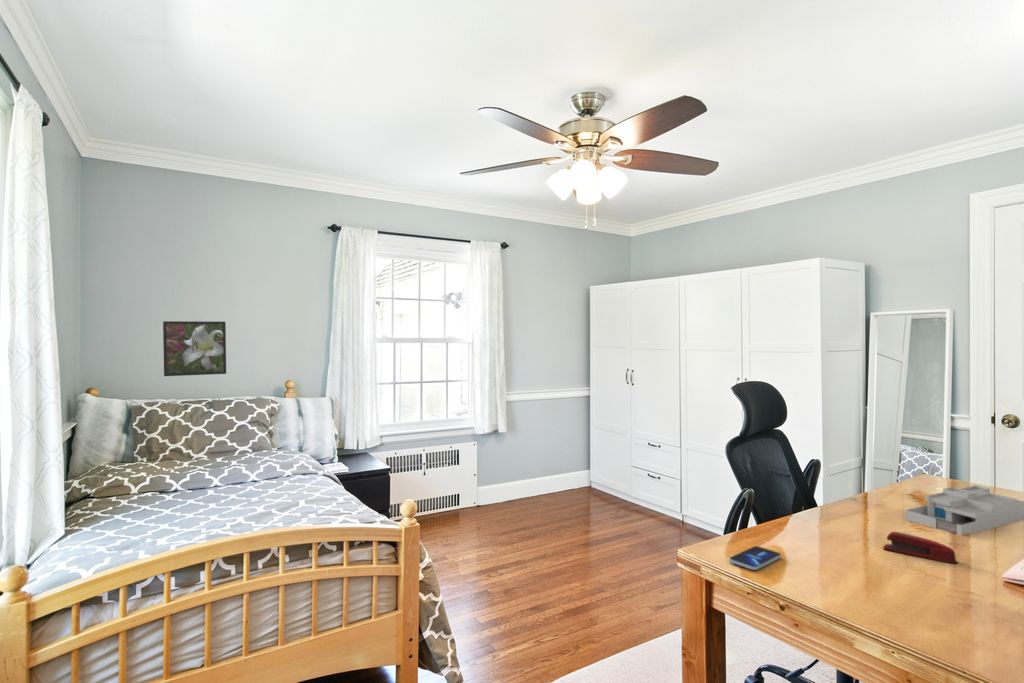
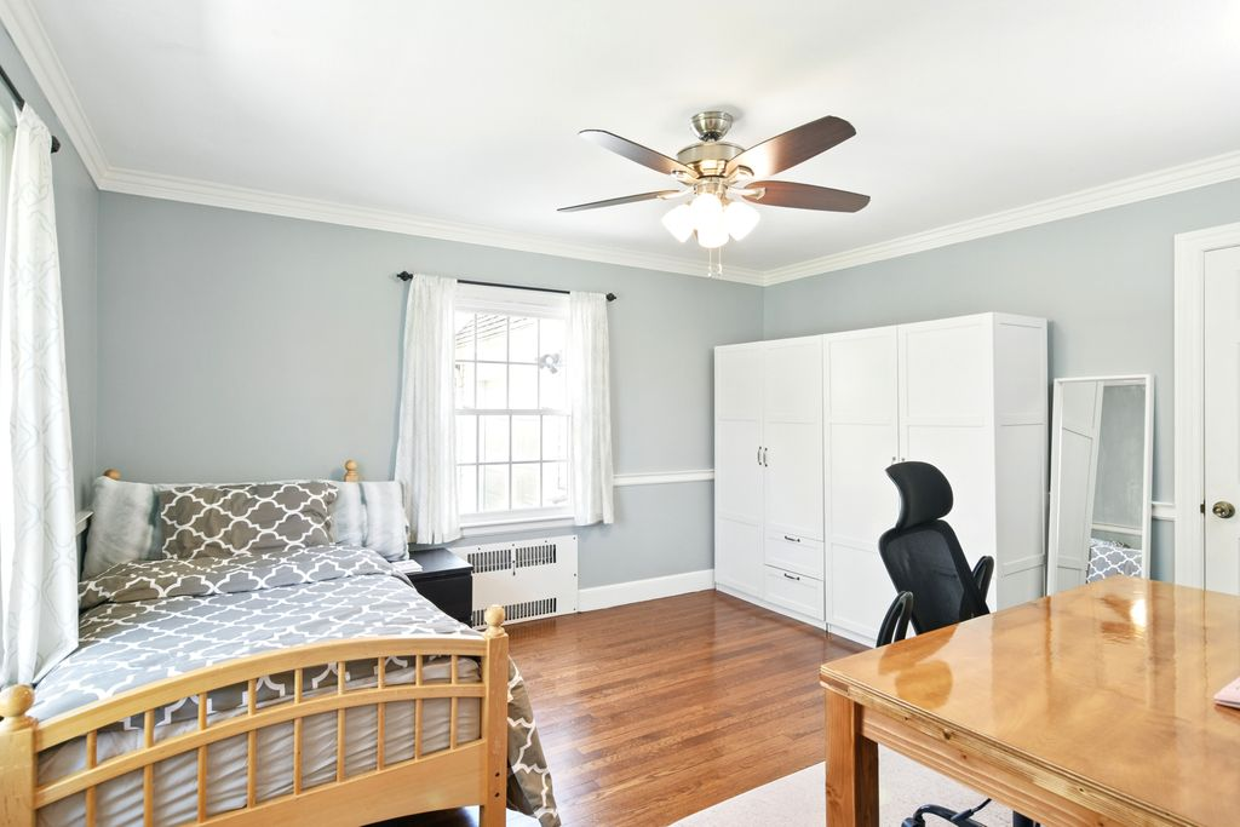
- smartphone [728,545,782,571]
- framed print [162,320,227,377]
- desk organizer [904,484,1024,536]
- stapler [882,531,959,565]
